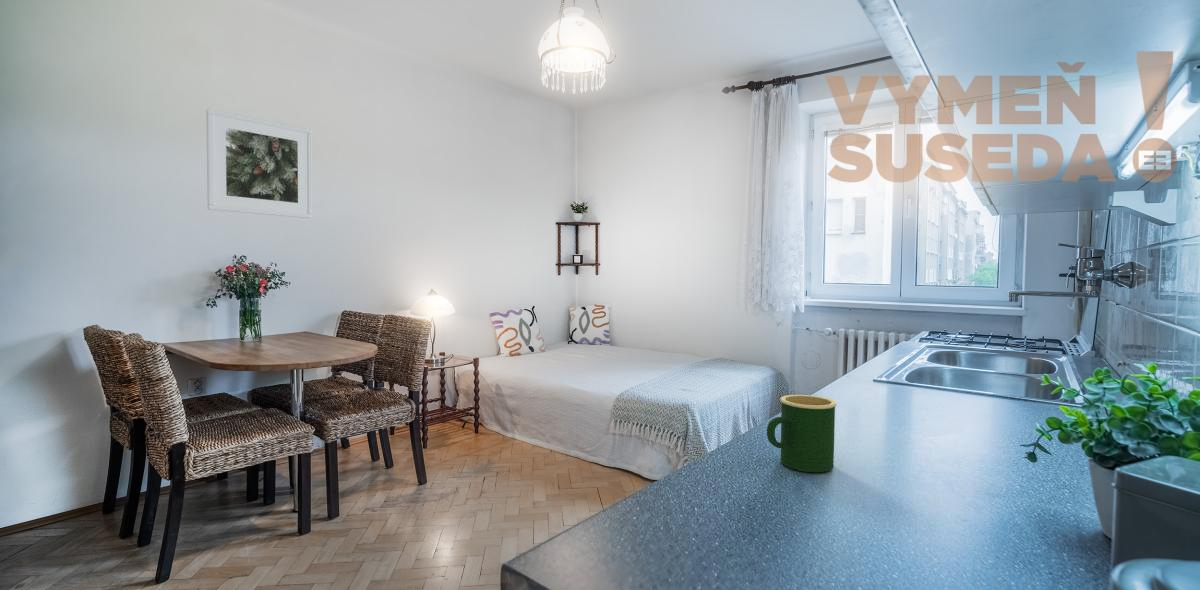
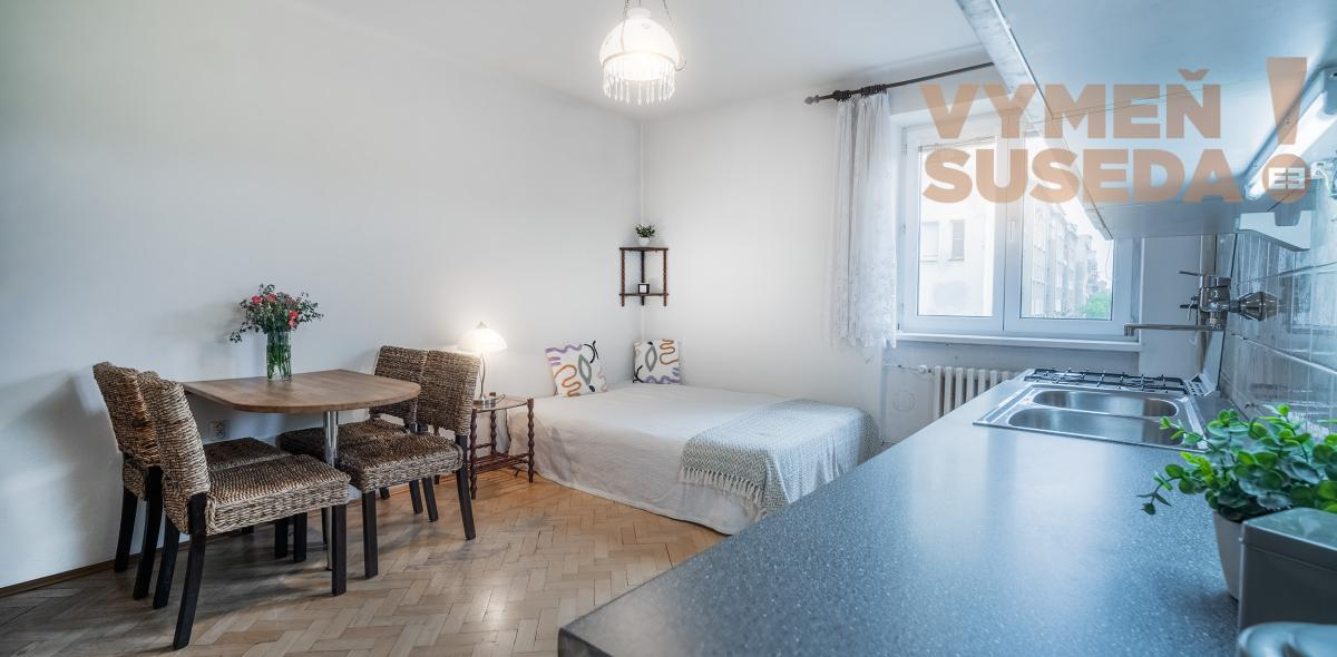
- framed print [205,108,314,219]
- mug [766,394,838,473]
